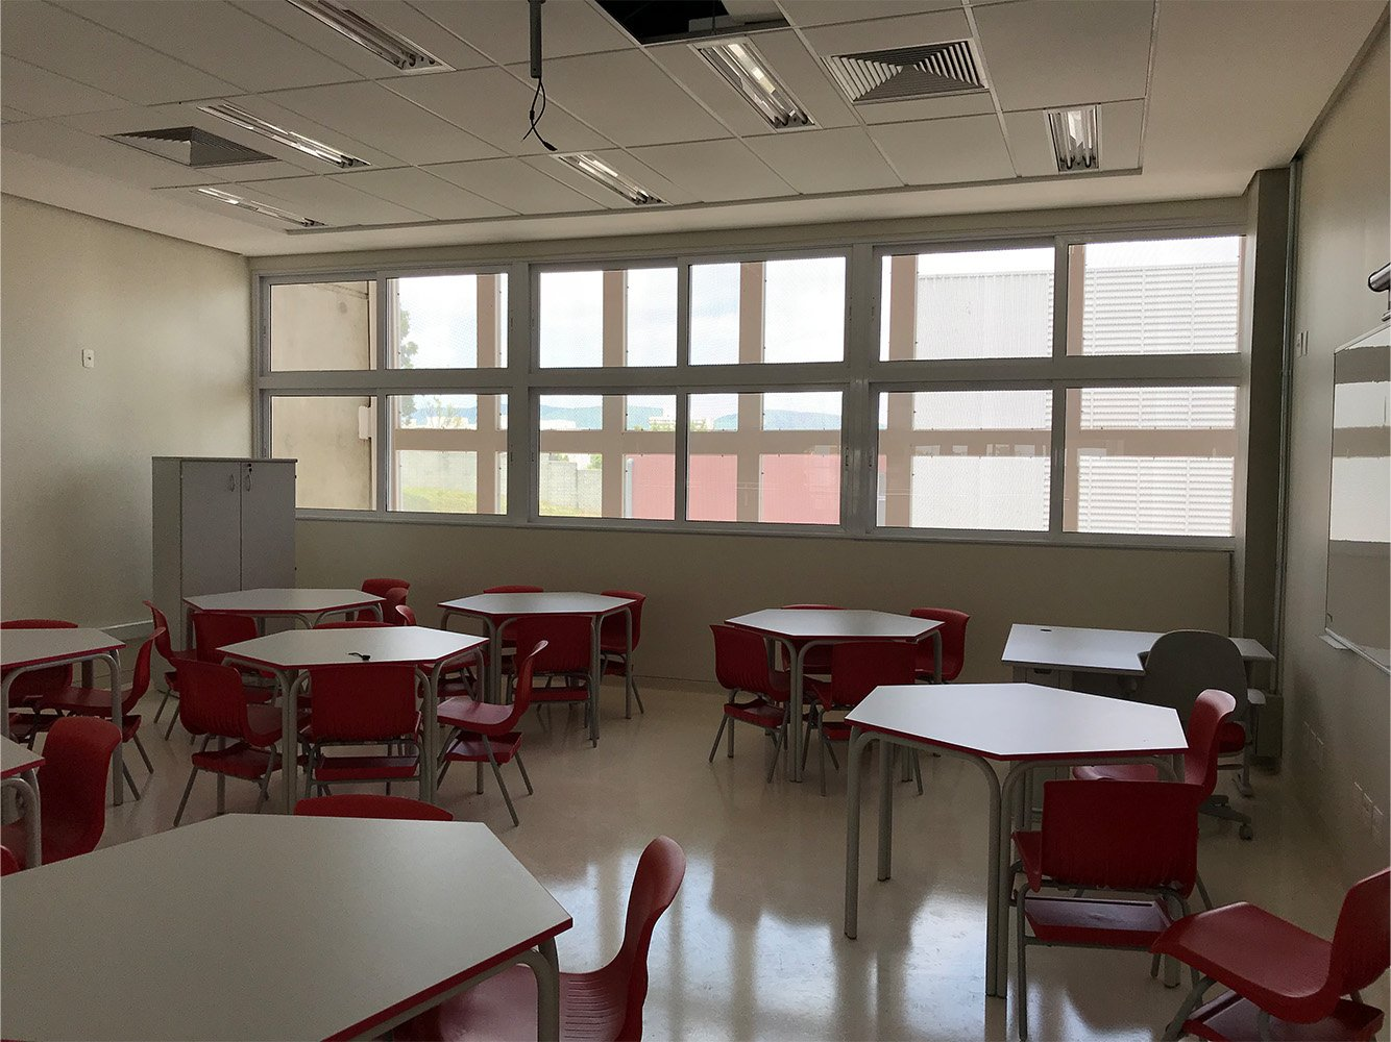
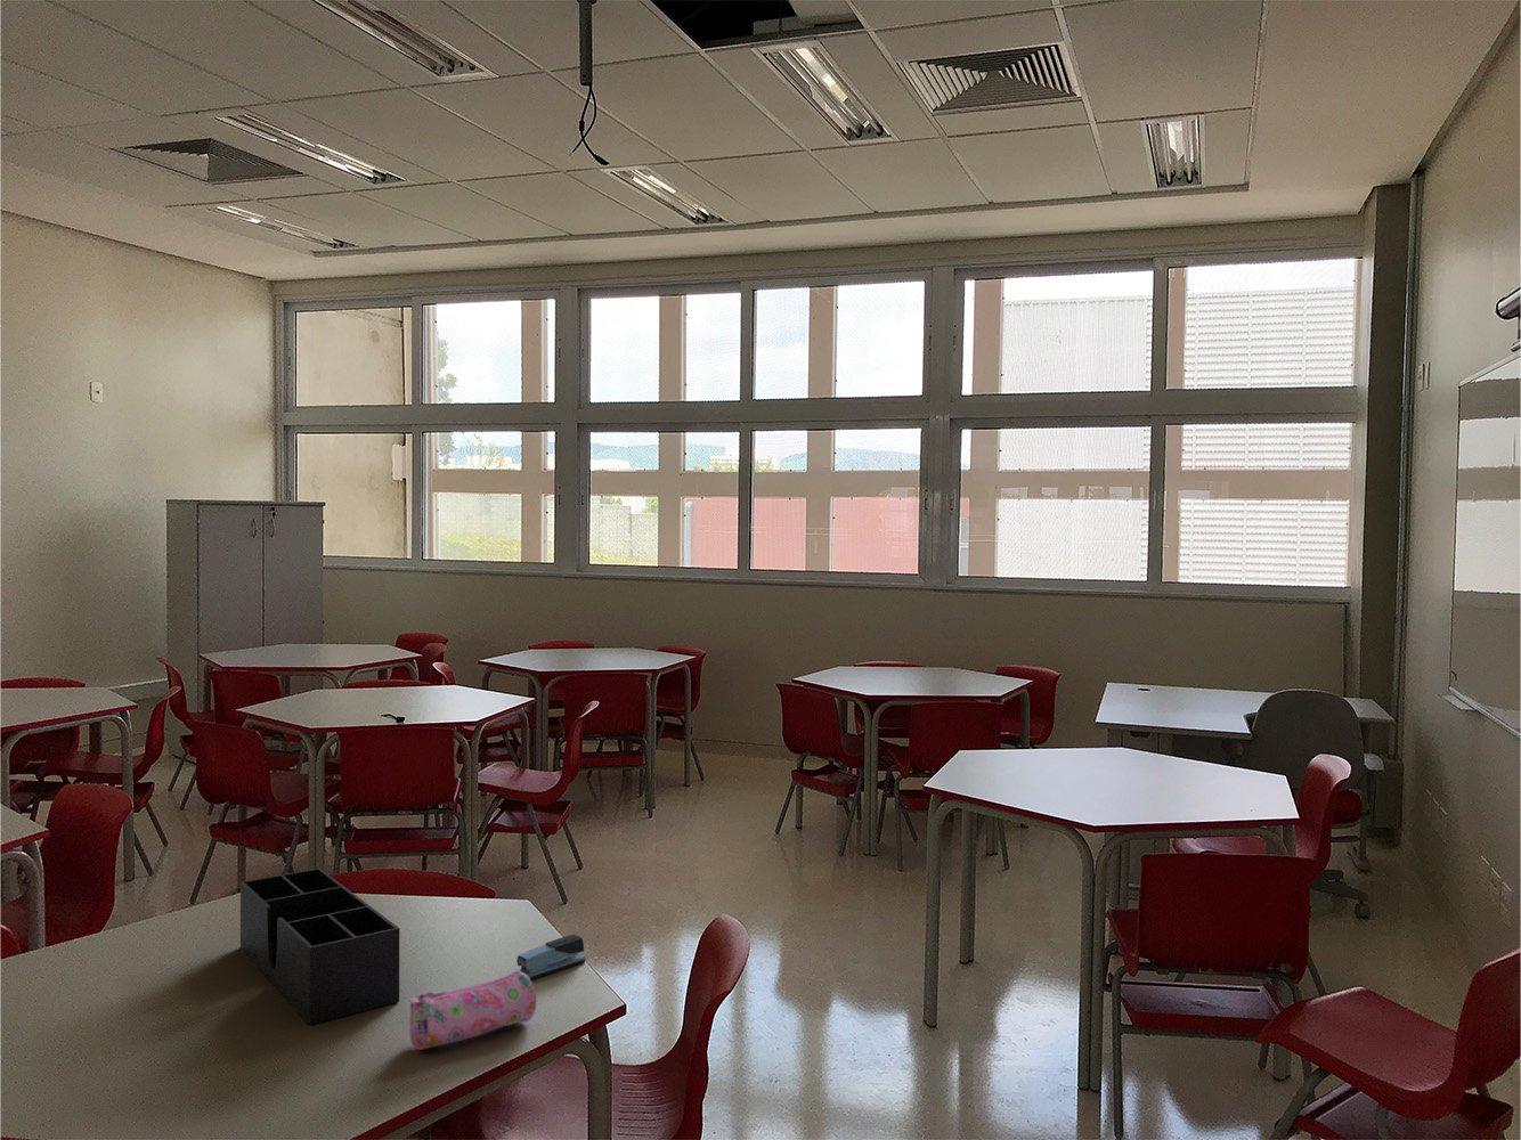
+ pencil case [407,969,537,1051]
+ desk organizer [240,867,401,1026]
+ stapler [515,934,587,981]
